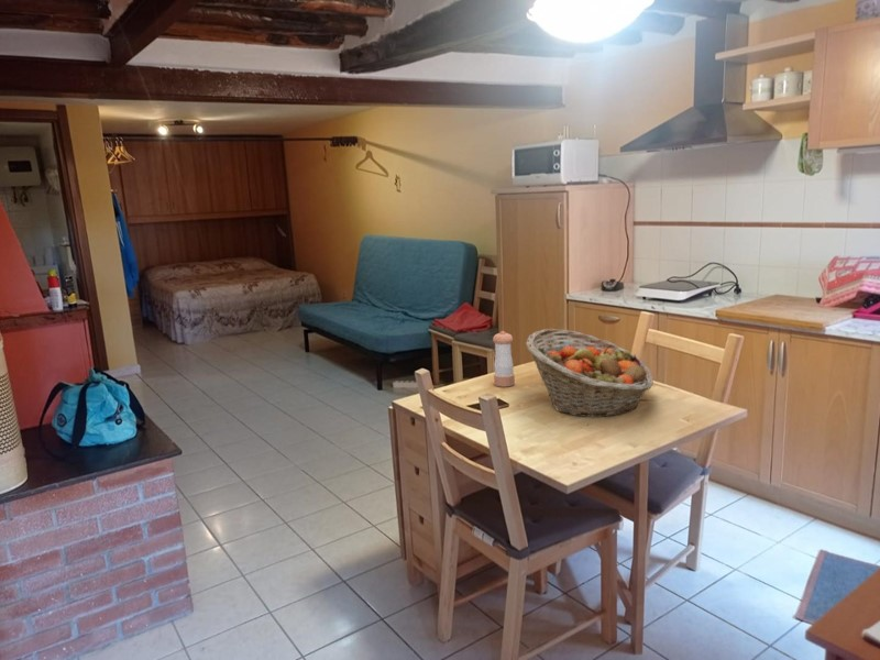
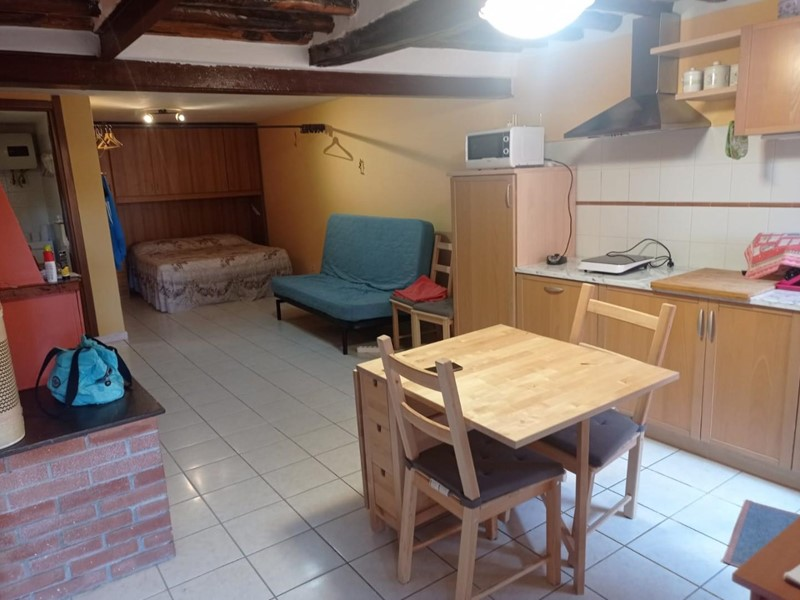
- fruit basket [525,328,654,418]
- pepper shaker [492,330,516,387]
